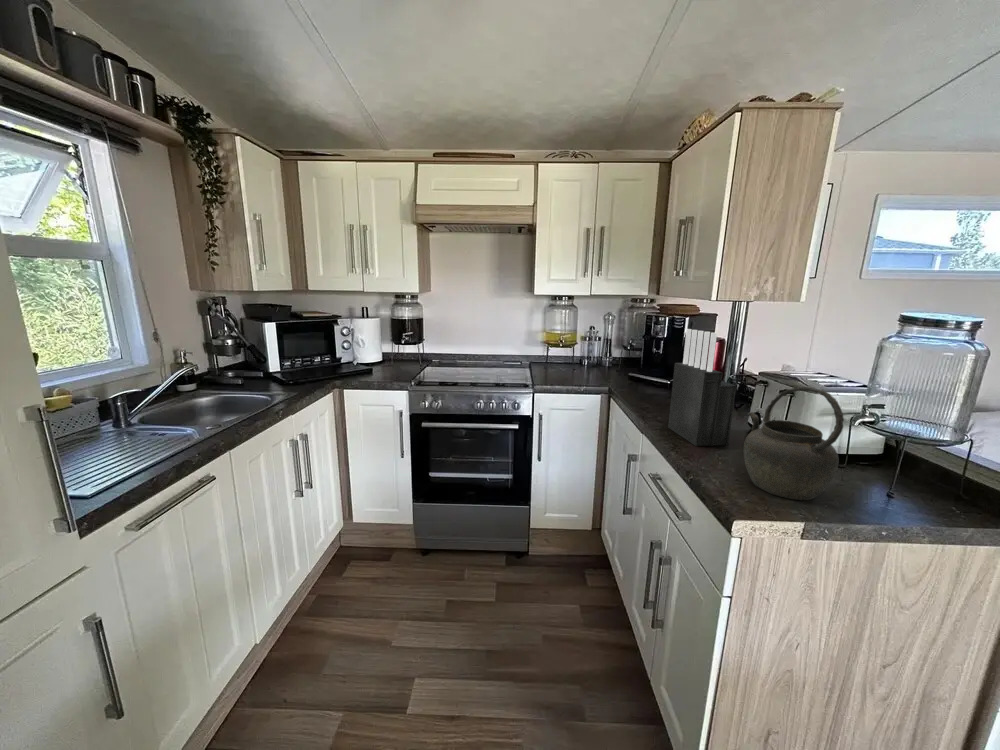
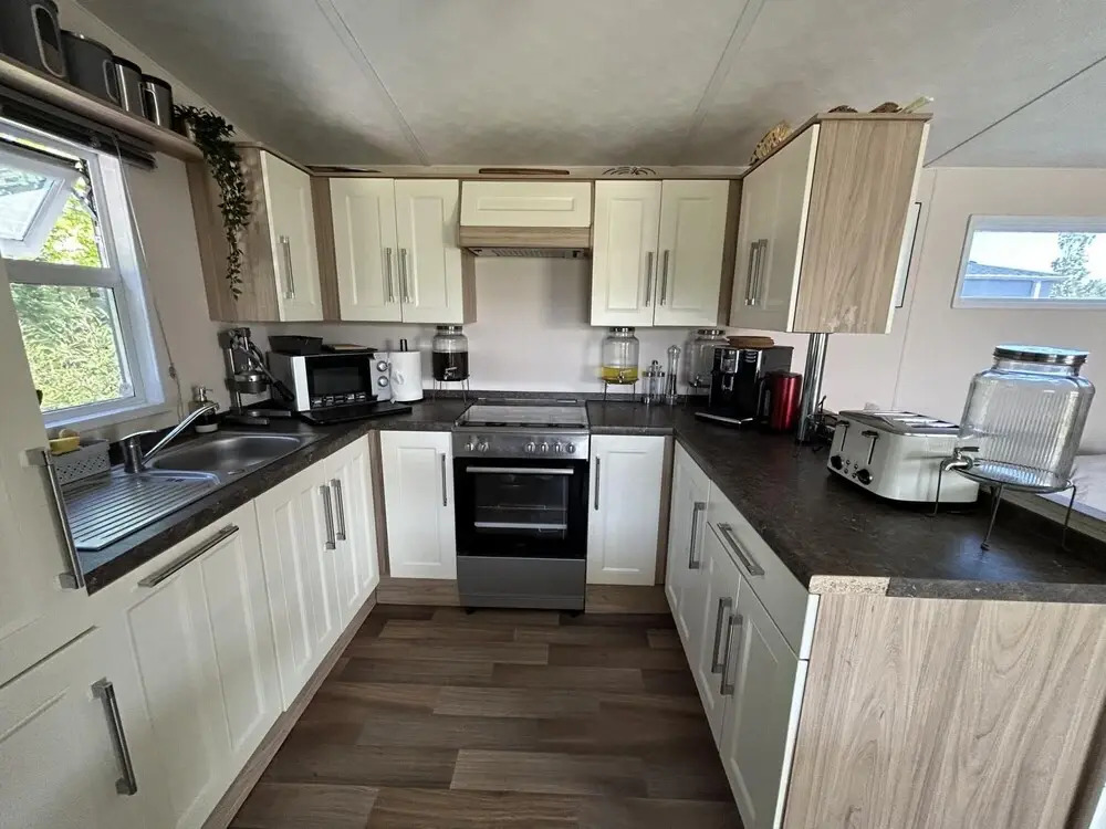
- kettle [743,386,845,501]
- knife block [667,328,737,447]
